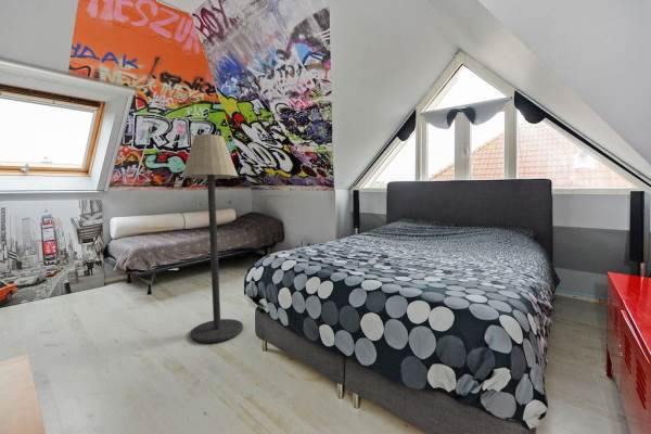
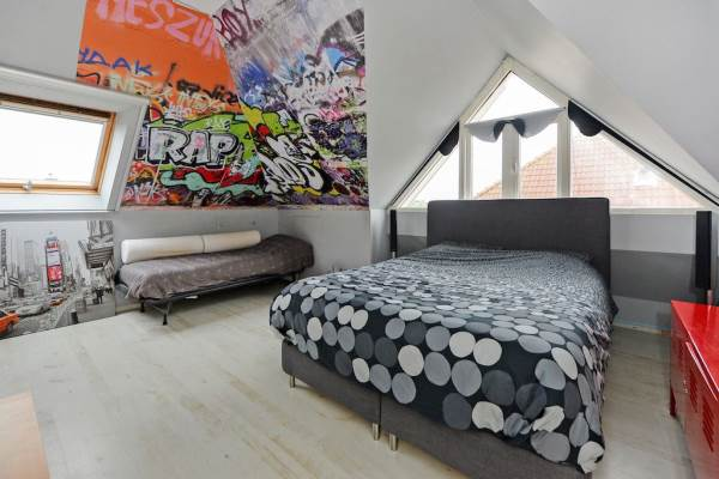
- floor lamp [181,133,244,344]
